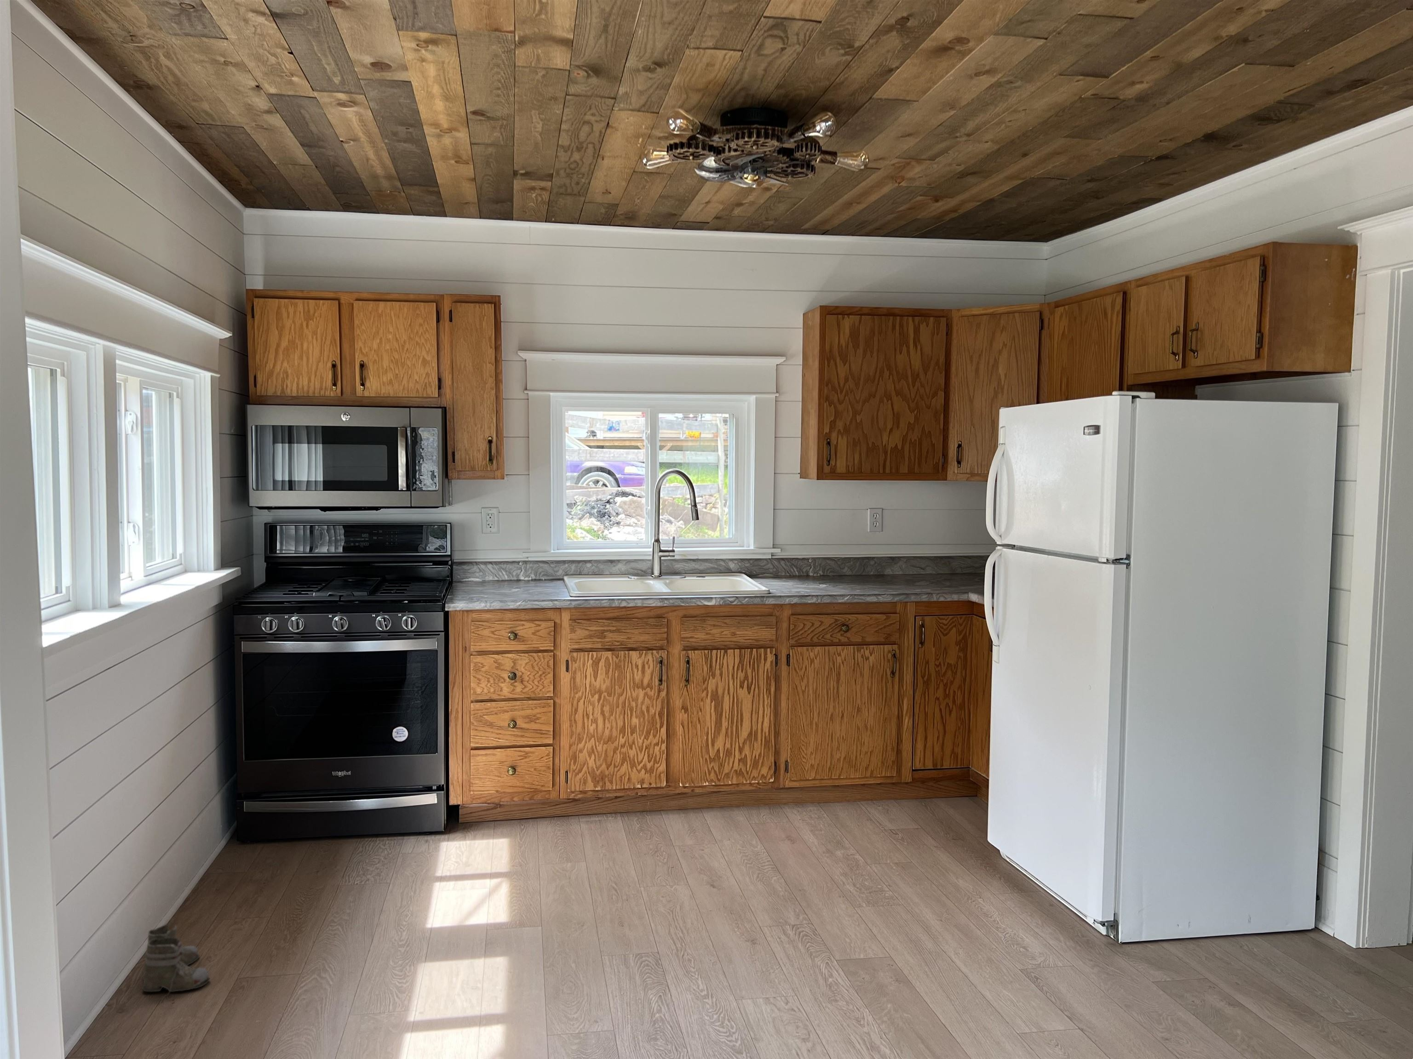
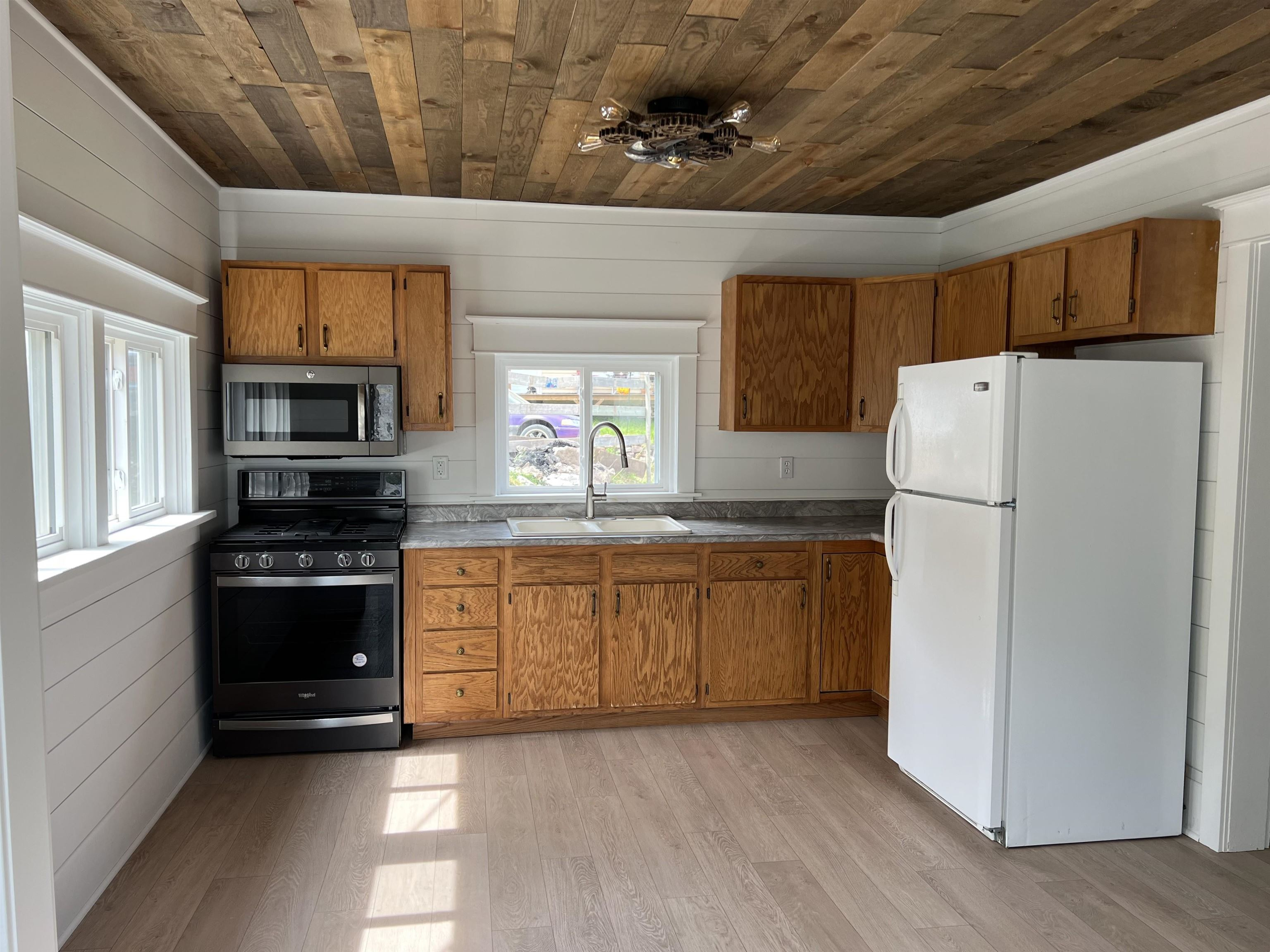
- boots [141,923,210,1001]
